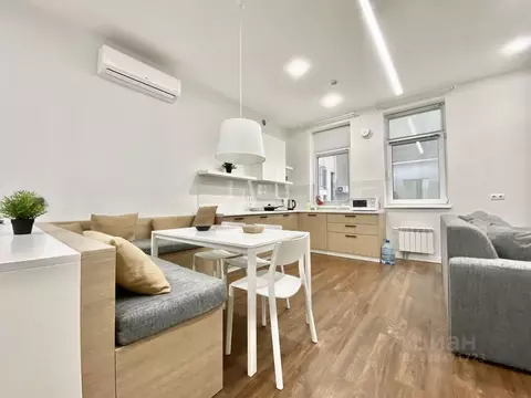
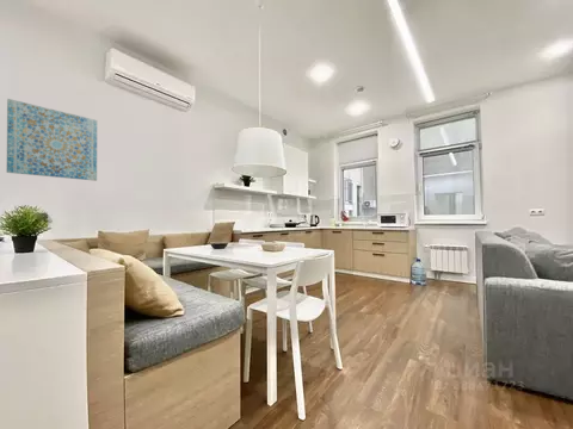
+ wall art [6,98,98,182]
